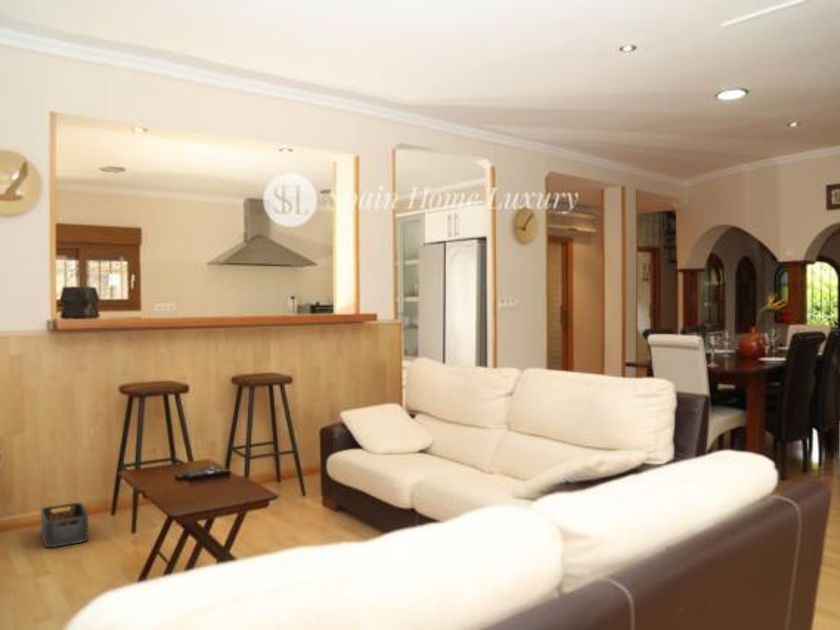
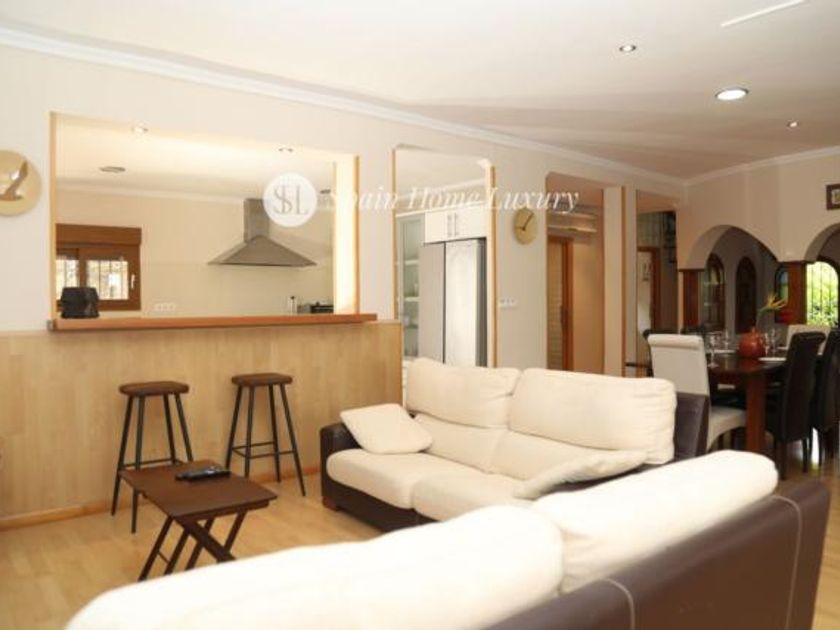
- storage bin [40,502,89,548]
